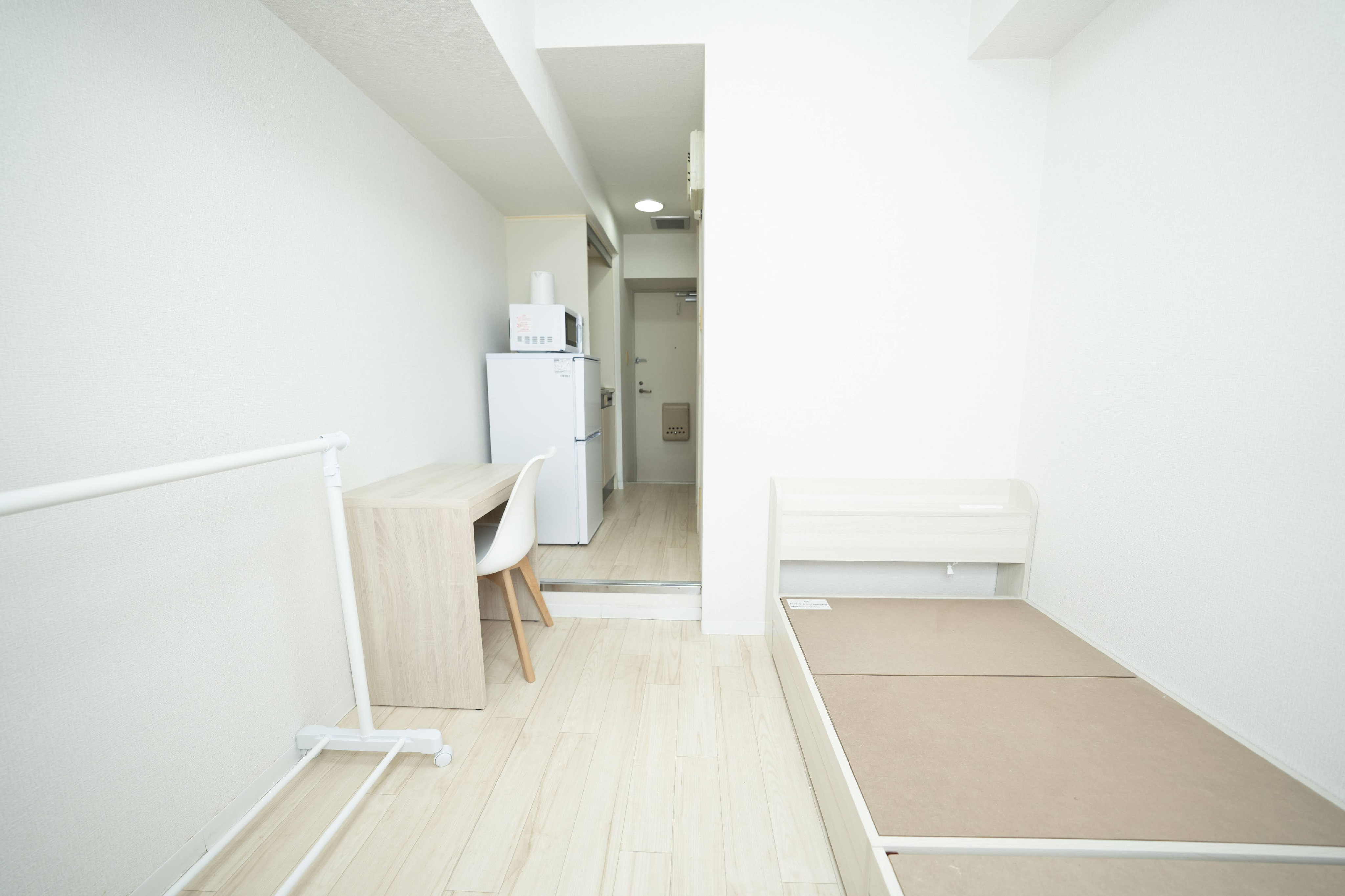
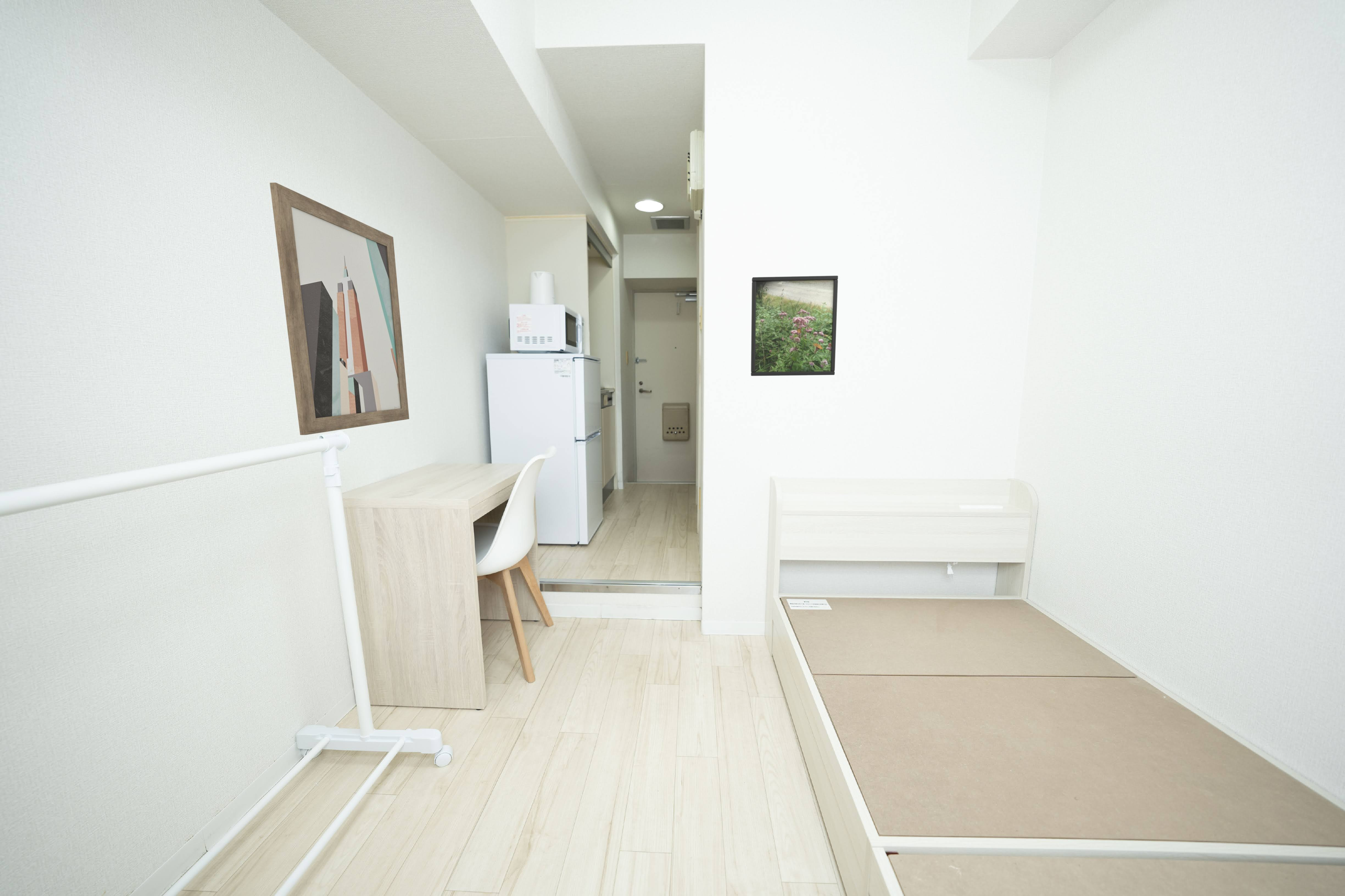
+ wall art [270,182,409,435]
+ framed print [751,275,838,376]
